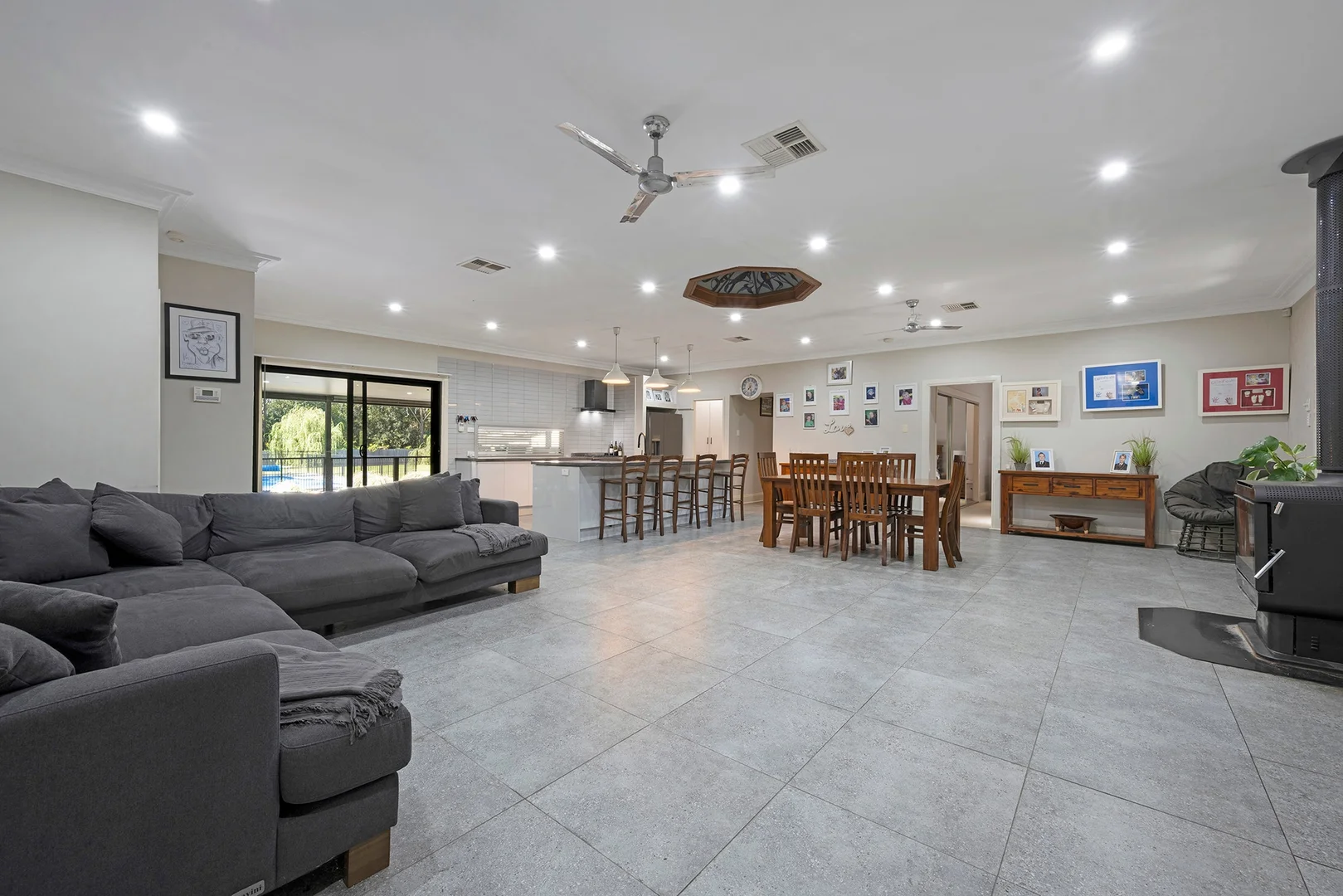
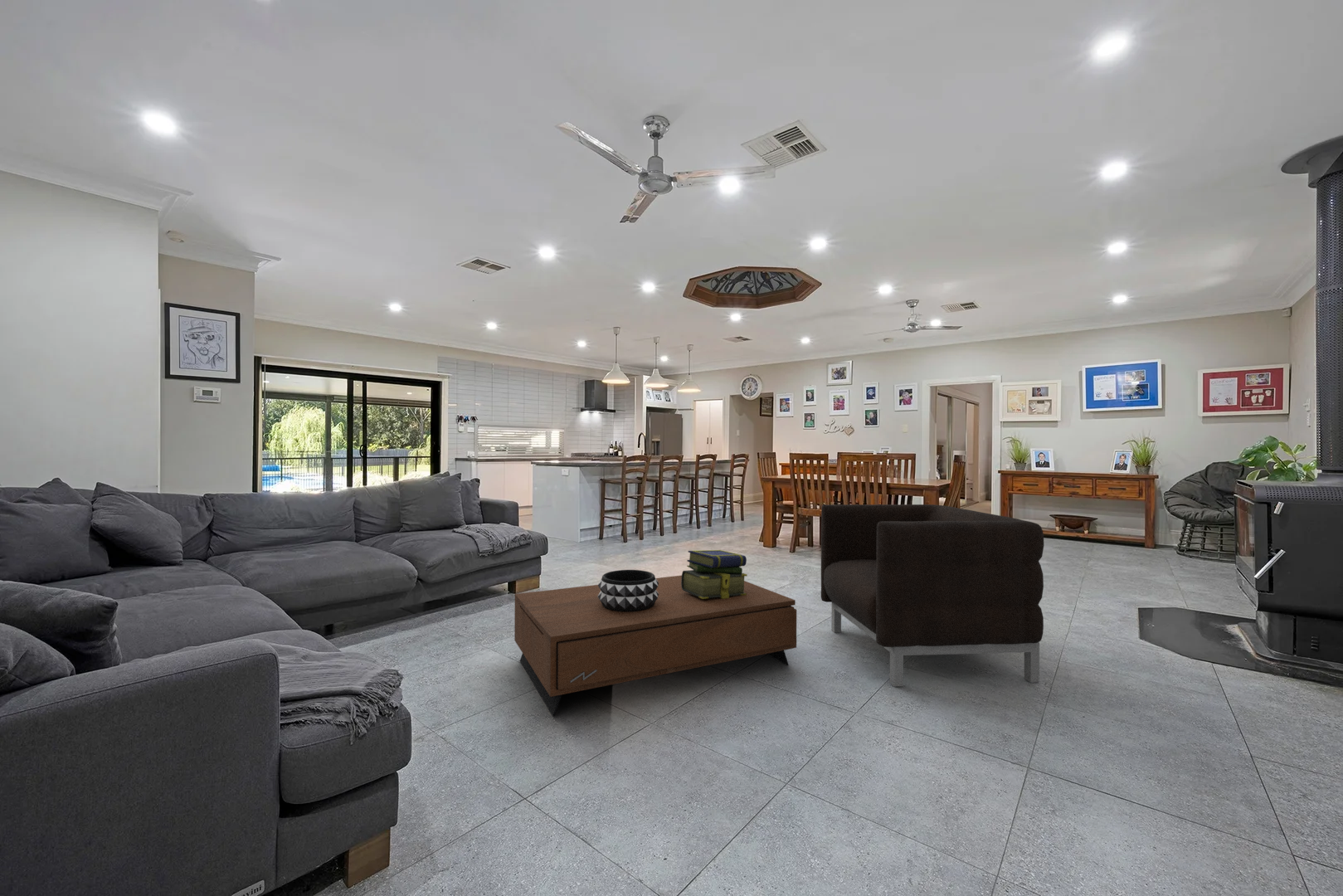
+ coffee table [513,575,797,717]
+ armchair [820,504,1044,688]
+ stack of books [681,549,748,599]
+ decorative bowl [597,569,659,611]
